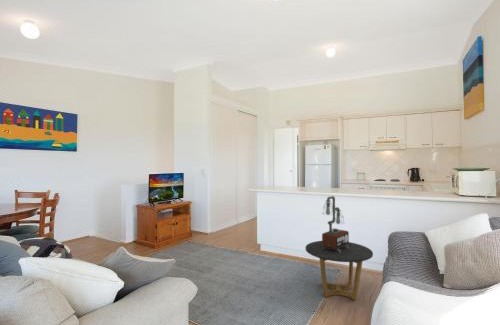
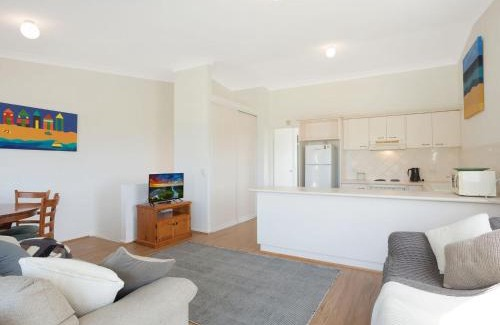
- table lamp [318,195,353,253]
- side table [305,240,374,301]
